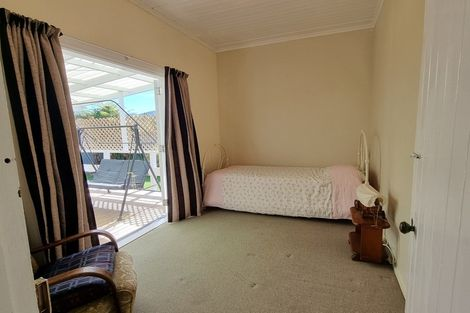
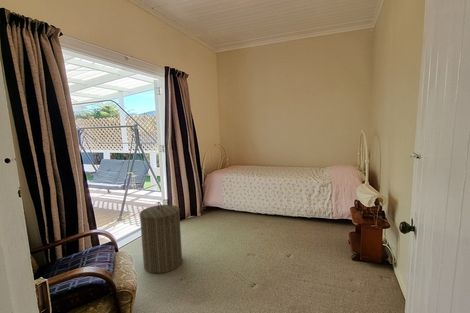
+ laundry hamper [139,201,183,274]
